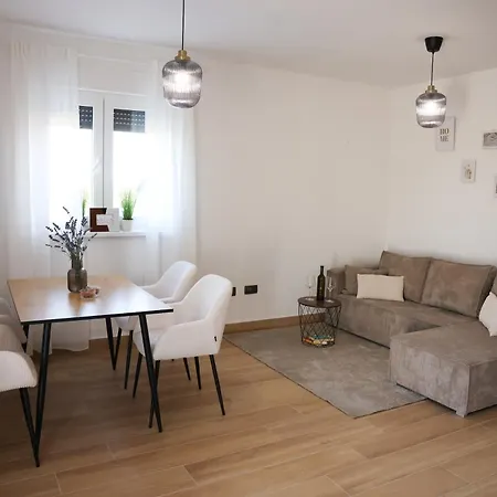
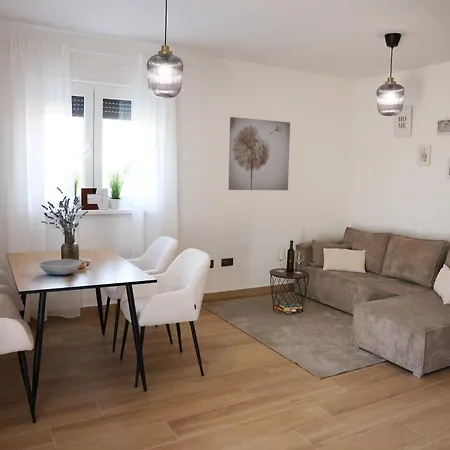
+ wall art [228,116,291,191]
+ dish [38,258,82,276]
